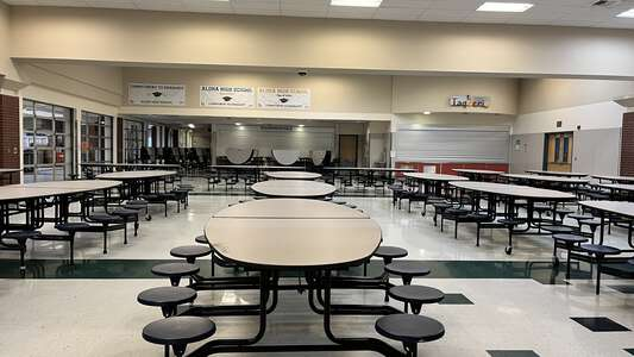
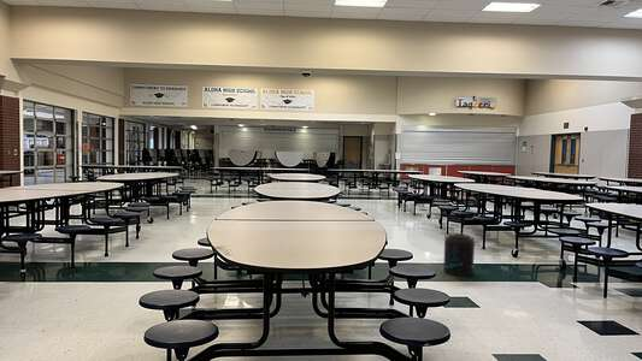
+ supplement container [442,232,476,277]
